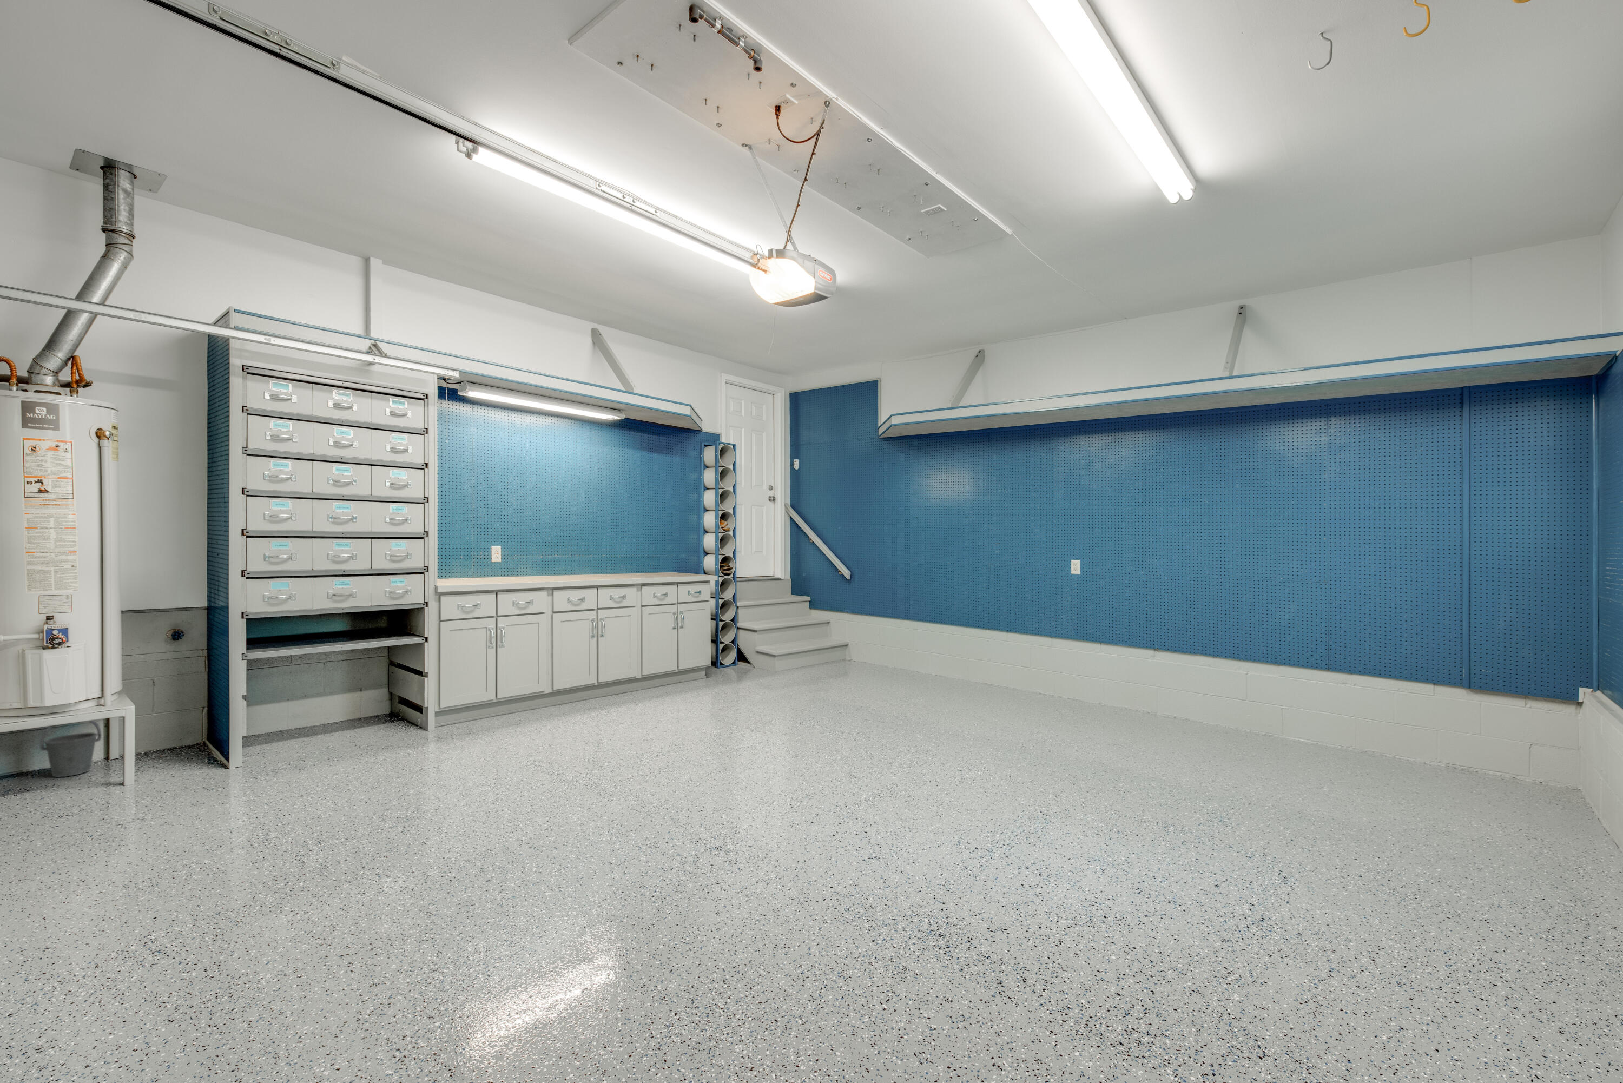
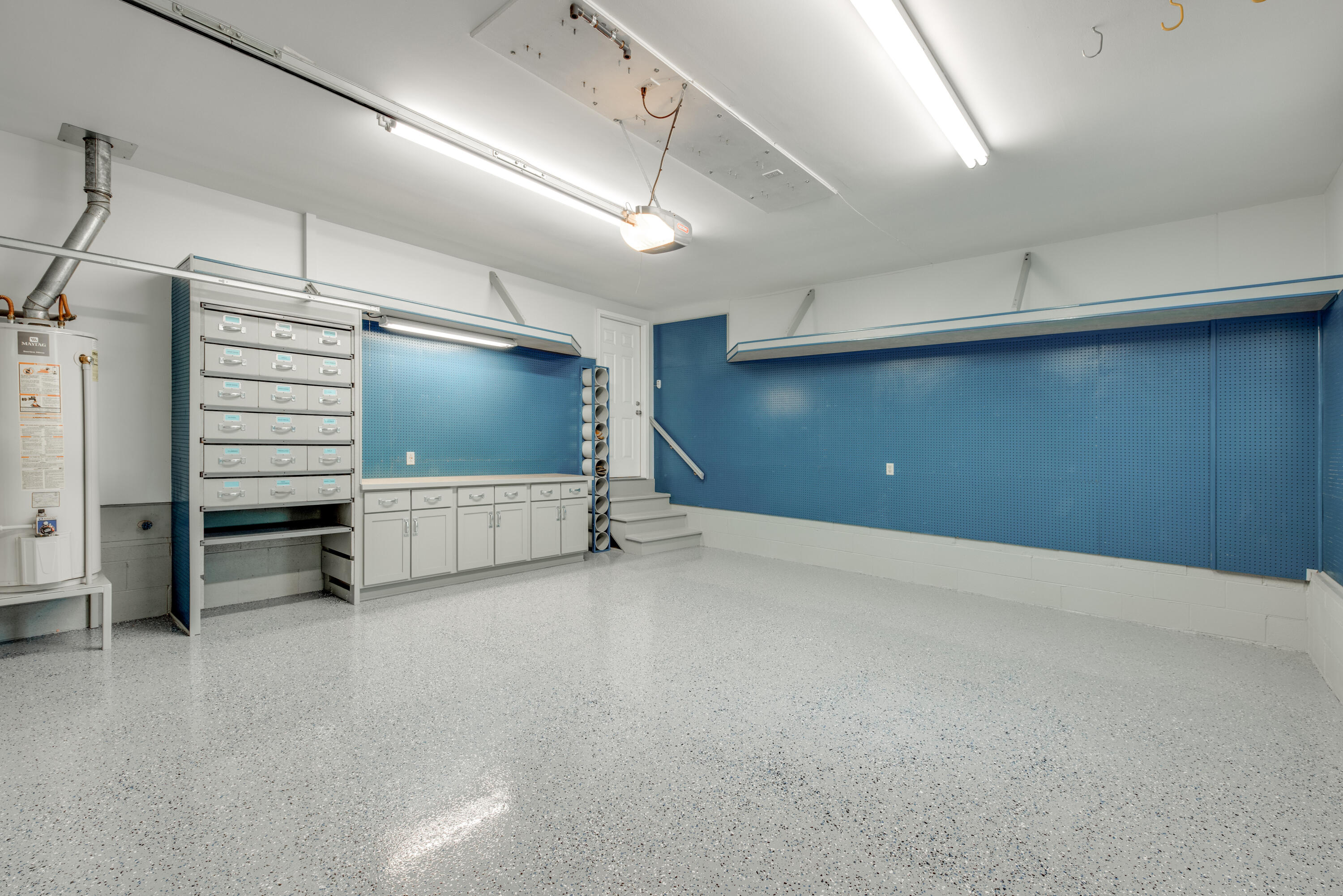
- bucket [40,720,102,778]
